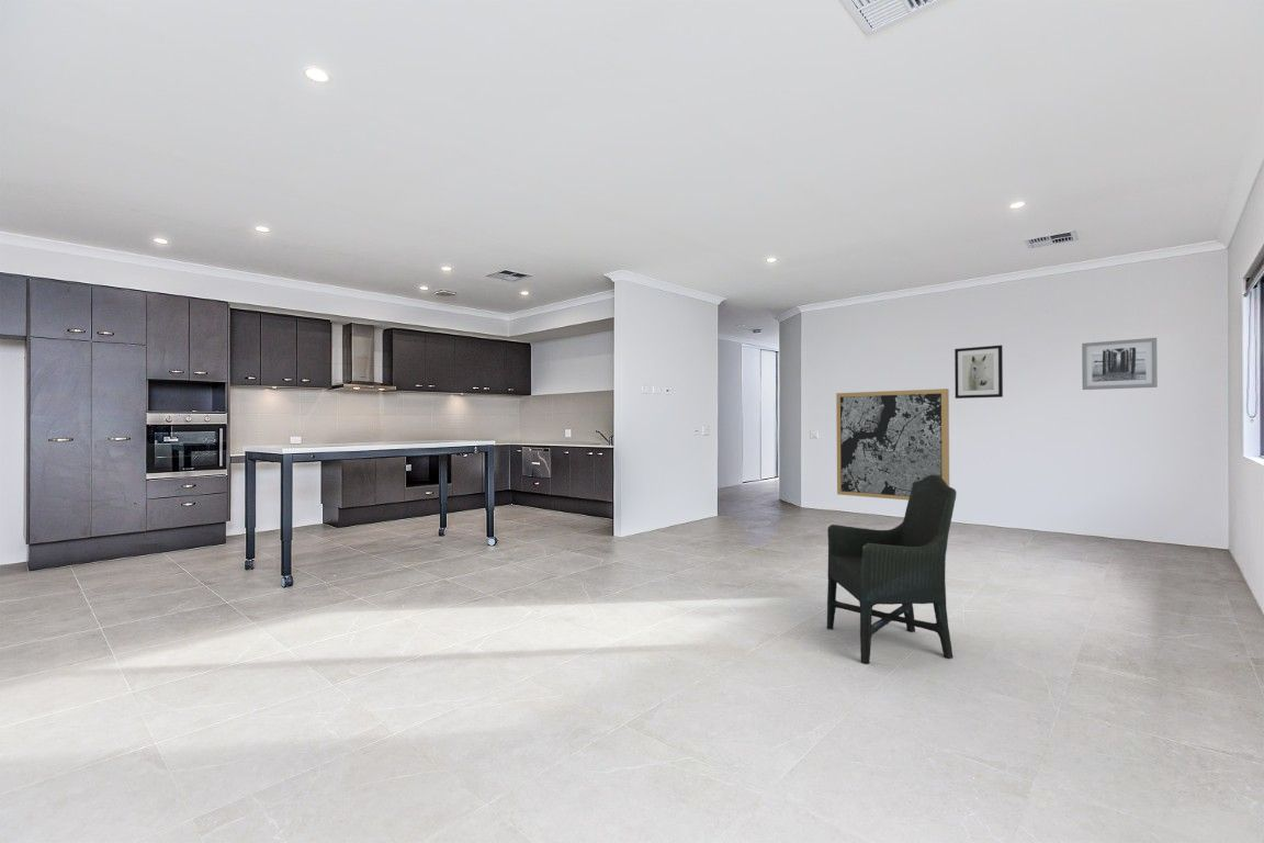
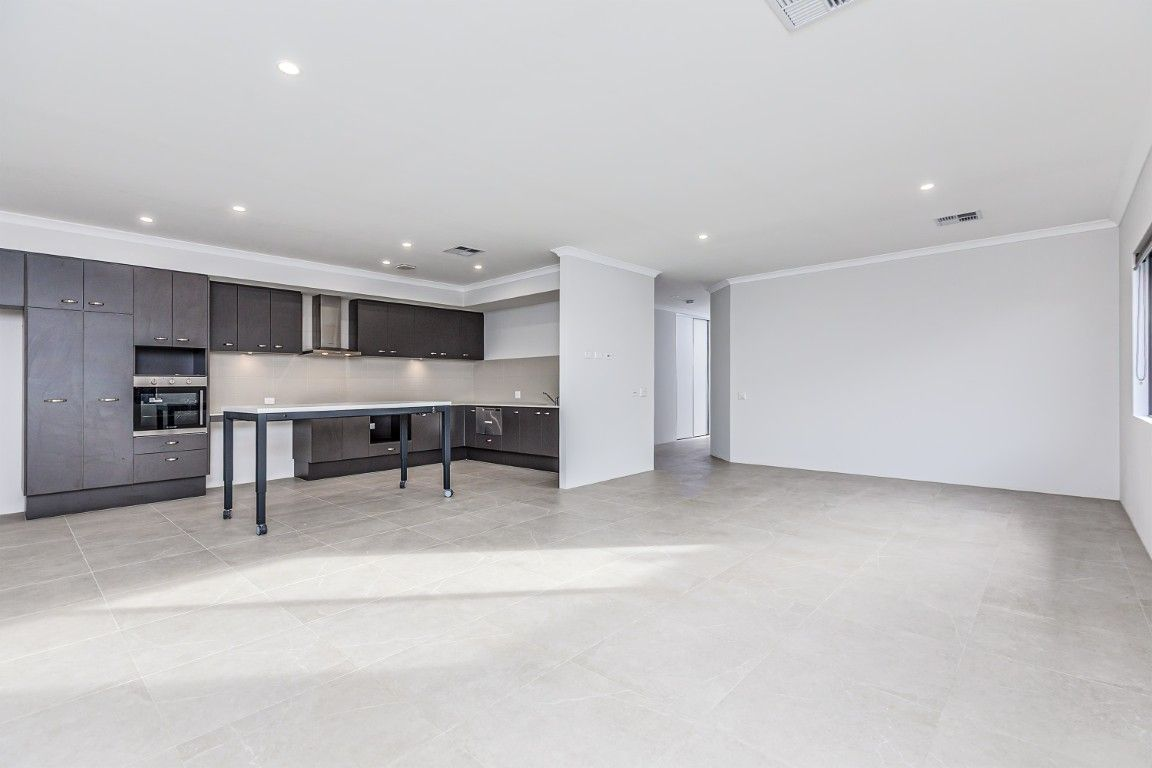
- chair [826,474,957,664]
- wall art [1081,337,1159,391]
- wall art [835,387,950,502]
- wall art [953,344,1004,400]
